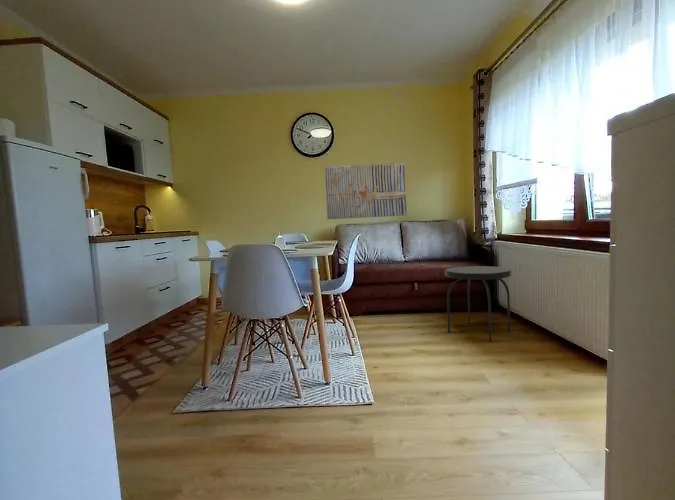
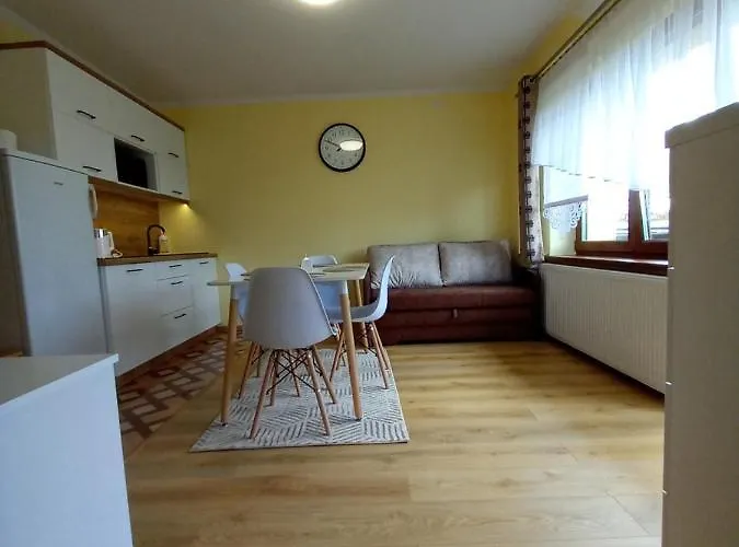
- wall art [324,161,407,220]
- side table [444,265,513,342]
